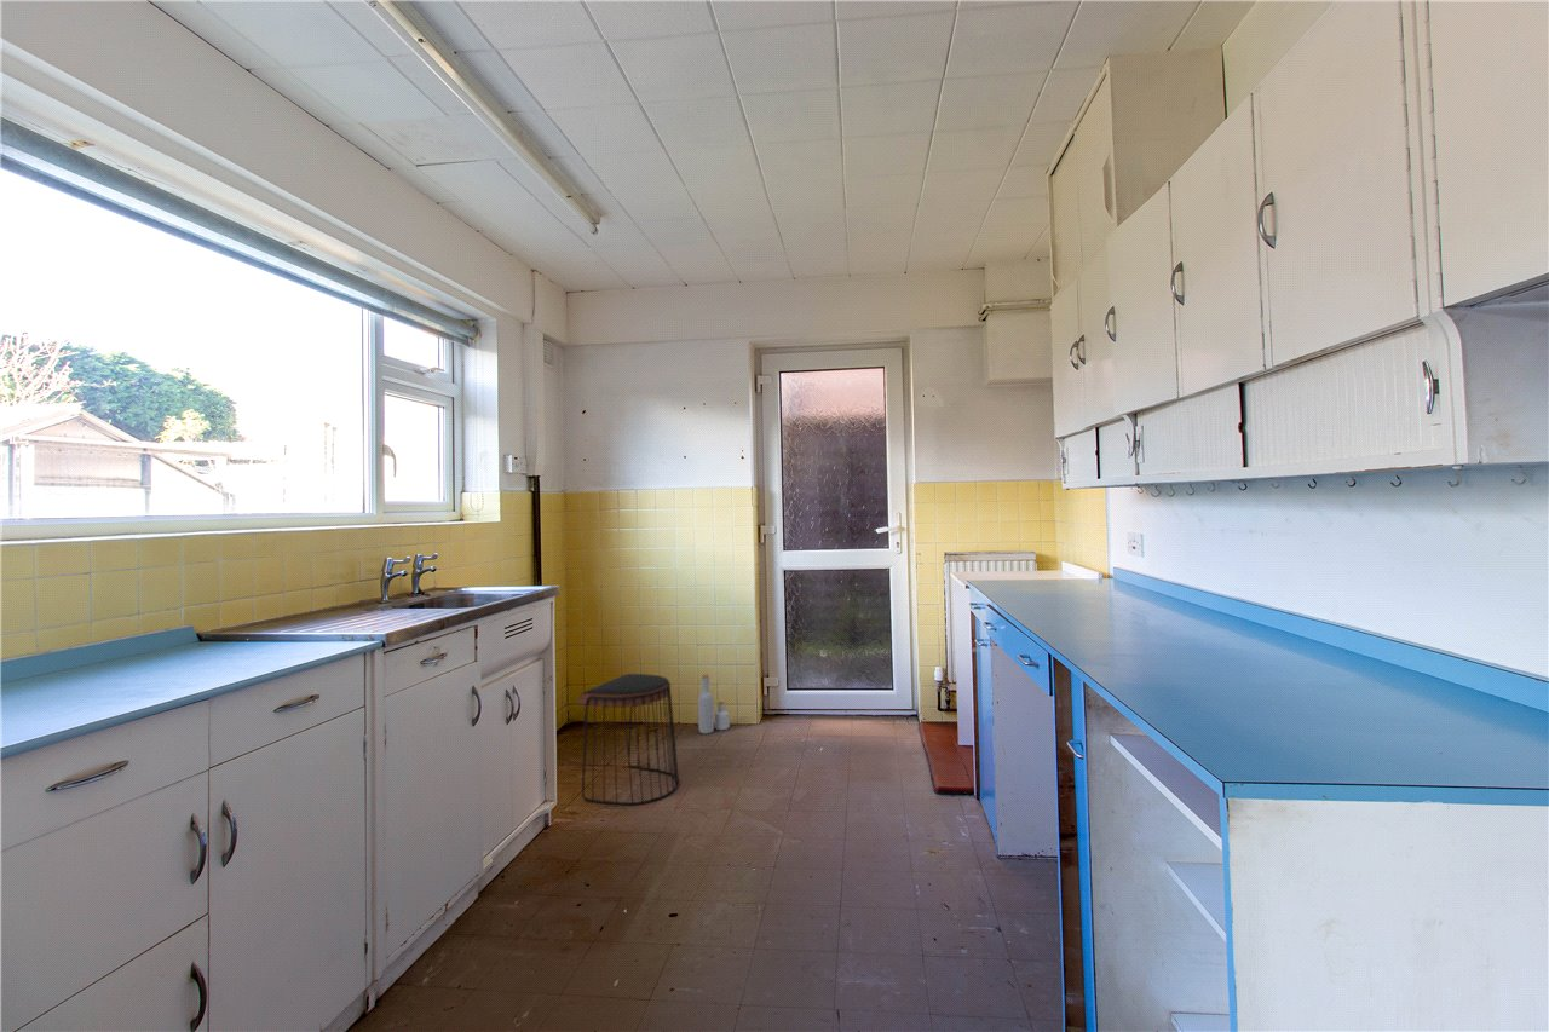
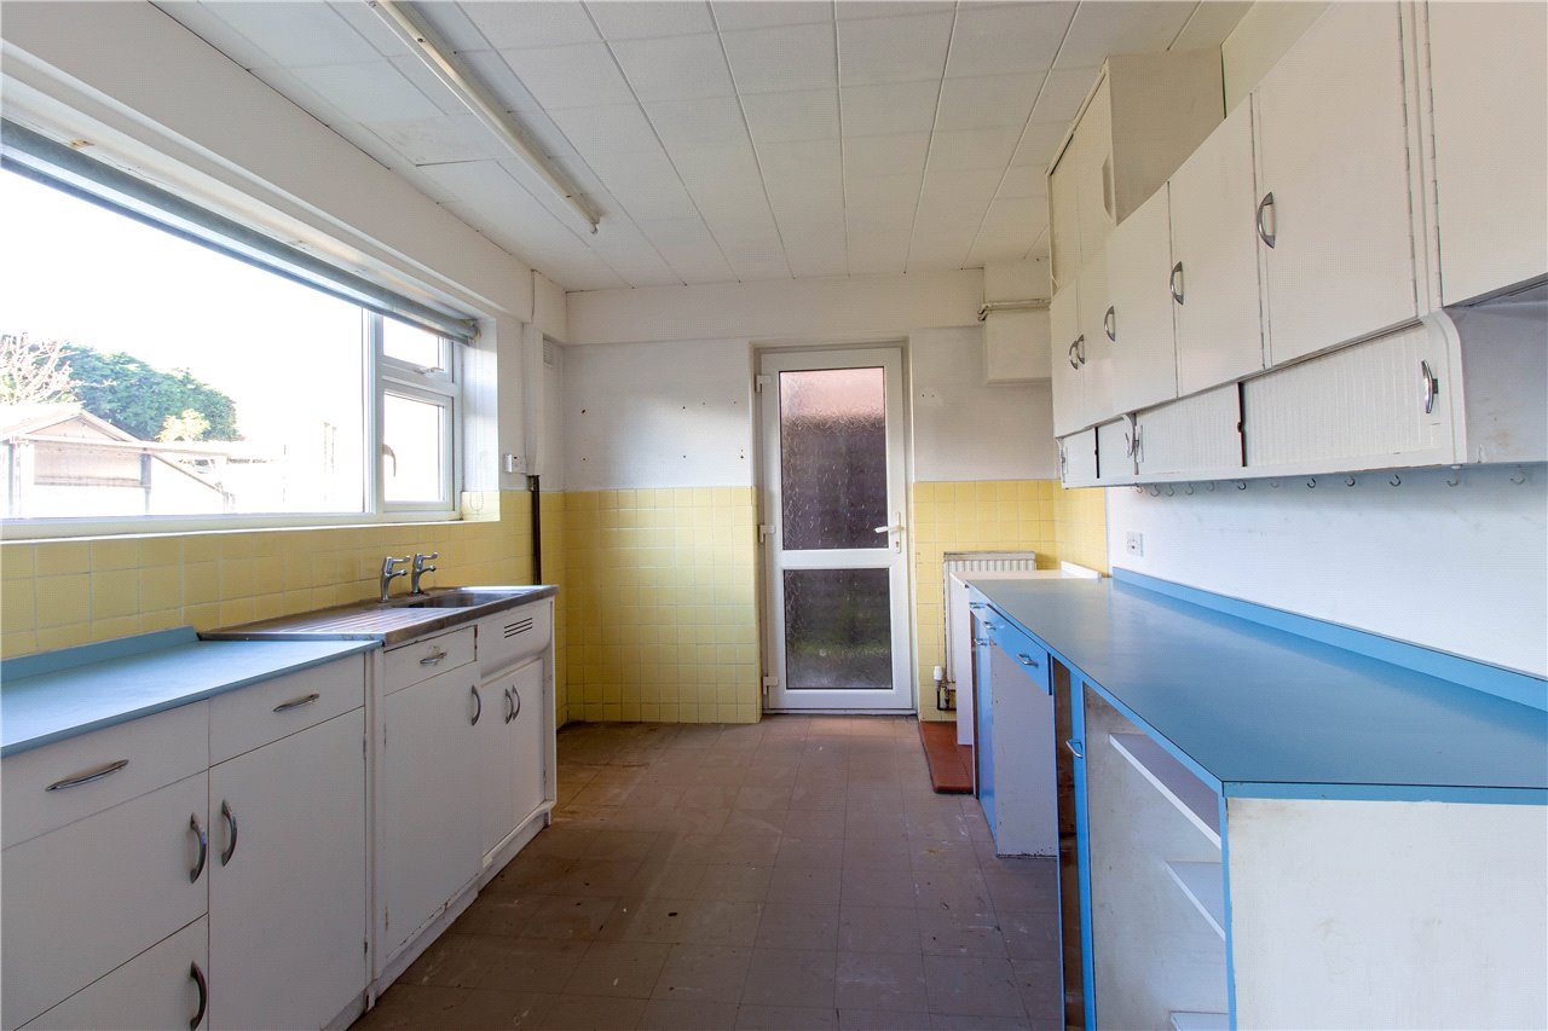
- bottle set [697,673,731,734]
- stool [576,673,680,806]
